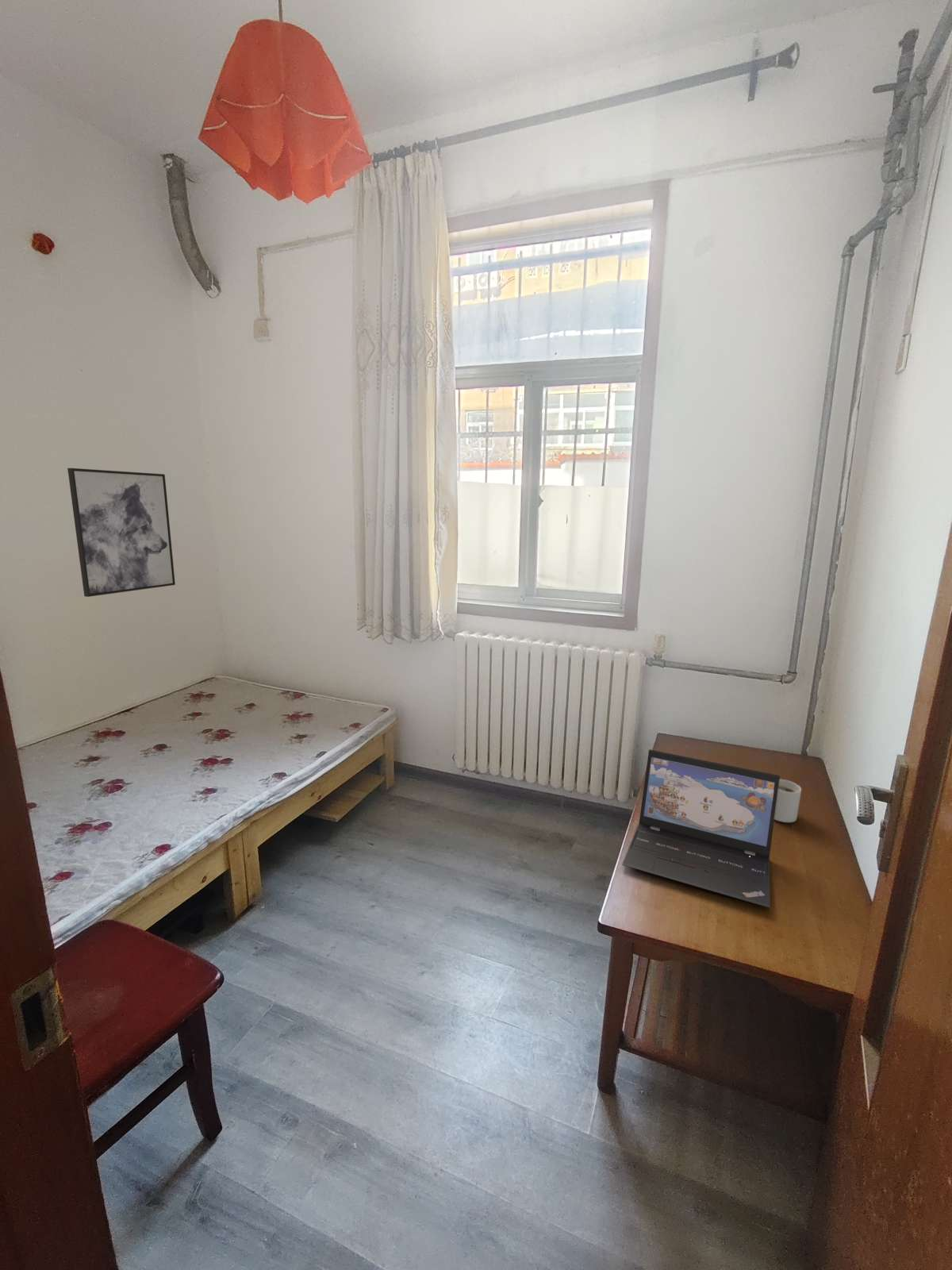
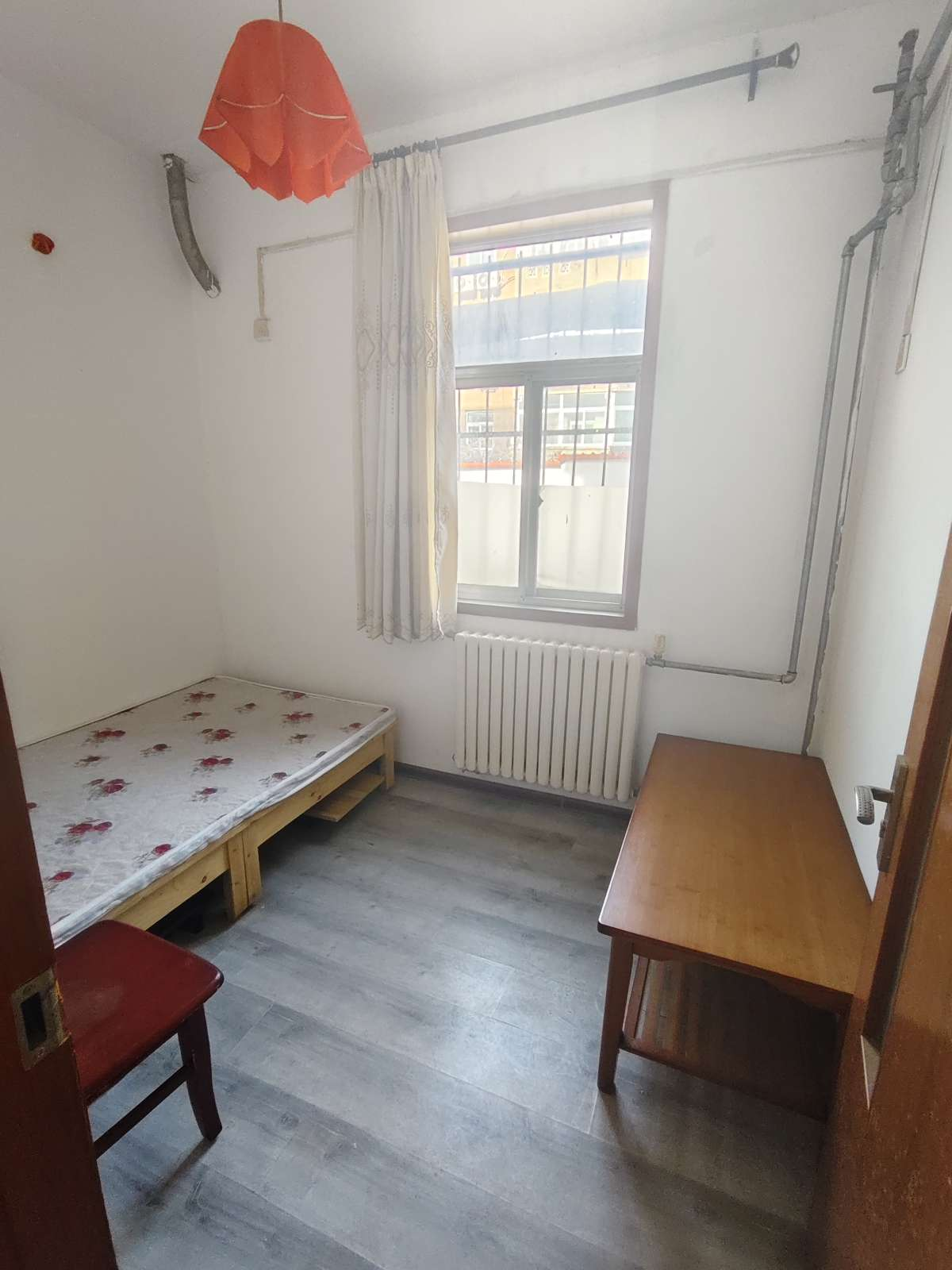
- mug [774,779,802,823]
- wall art [67,468,176,598]
- laptop [621,749,781,909]
